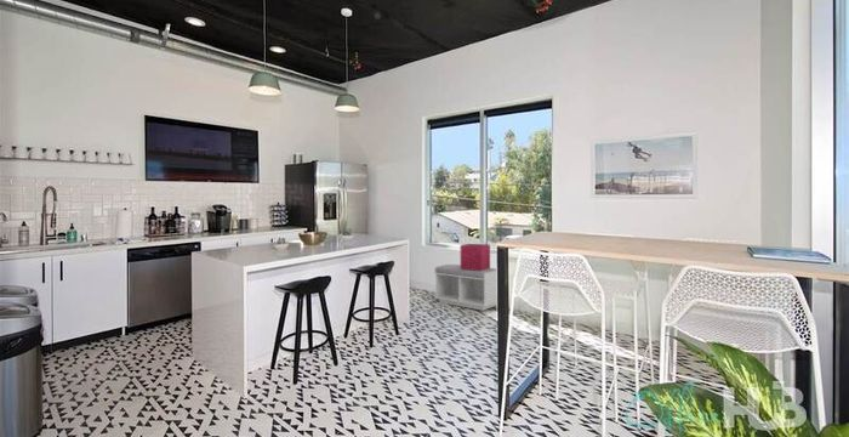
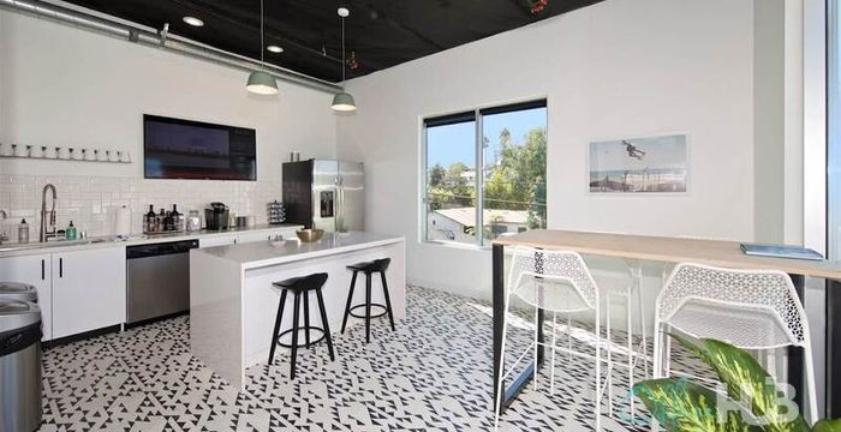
- storage bin [458,243,491,271]
- bench [433,263,497,312]
